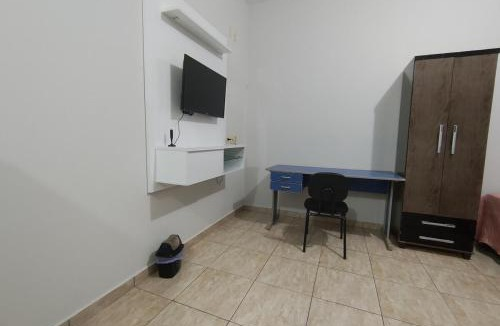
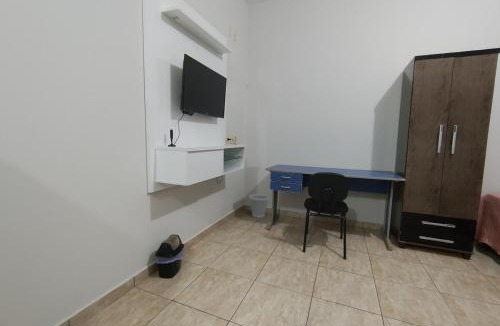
+ wastebasket [248,193,270,218]
